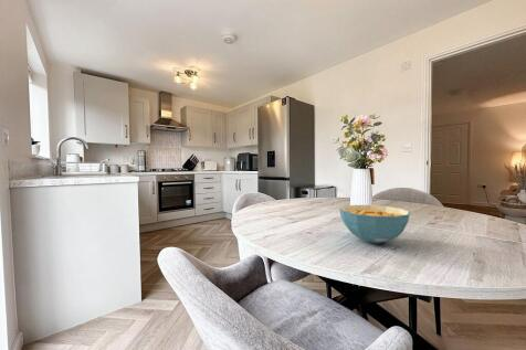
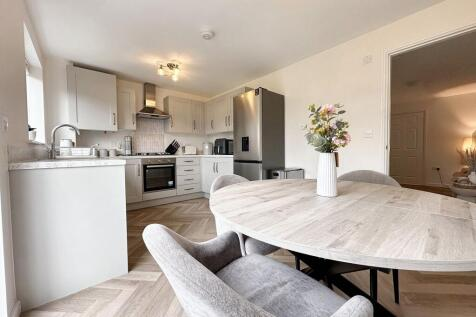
- cereal bowl [338,204,411,244]
